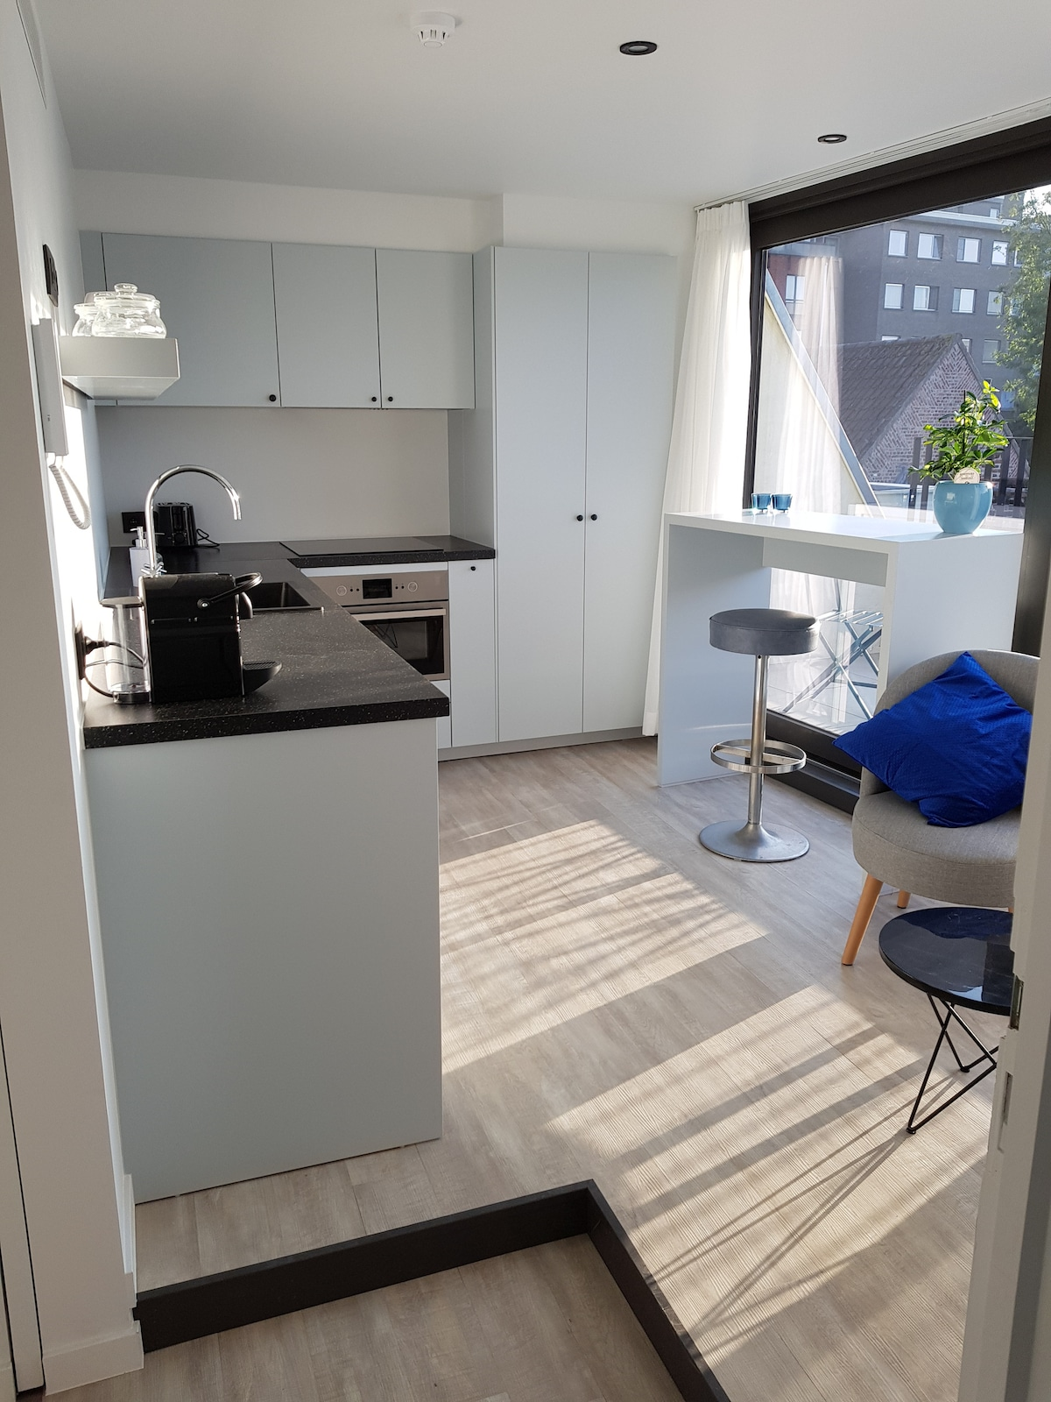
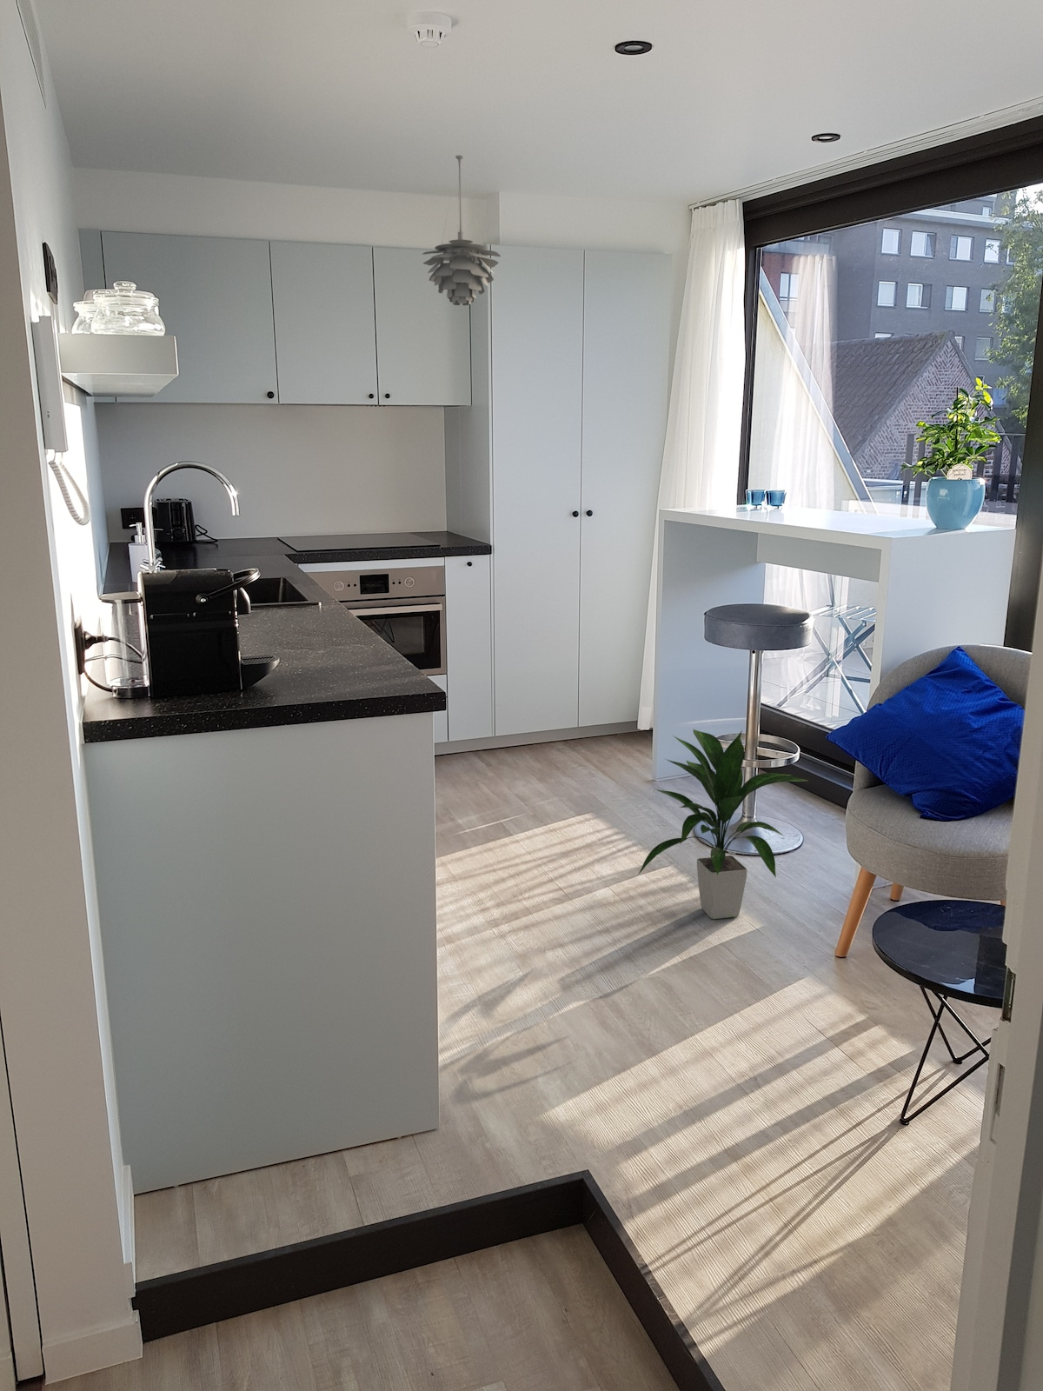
+ indoor plant [638,728,807,920]
+ pendant light [422,154,502,306]
